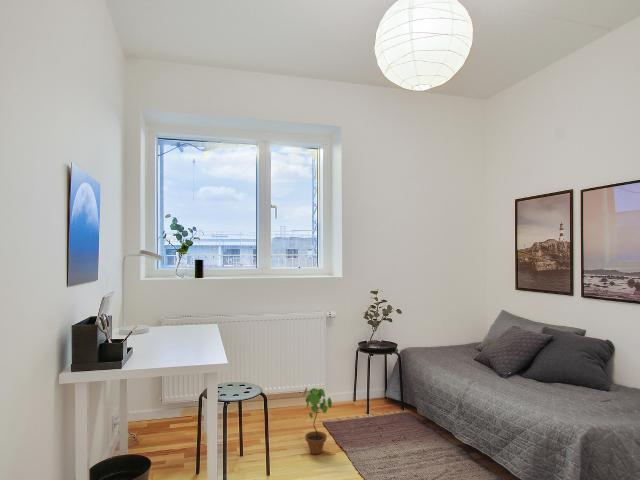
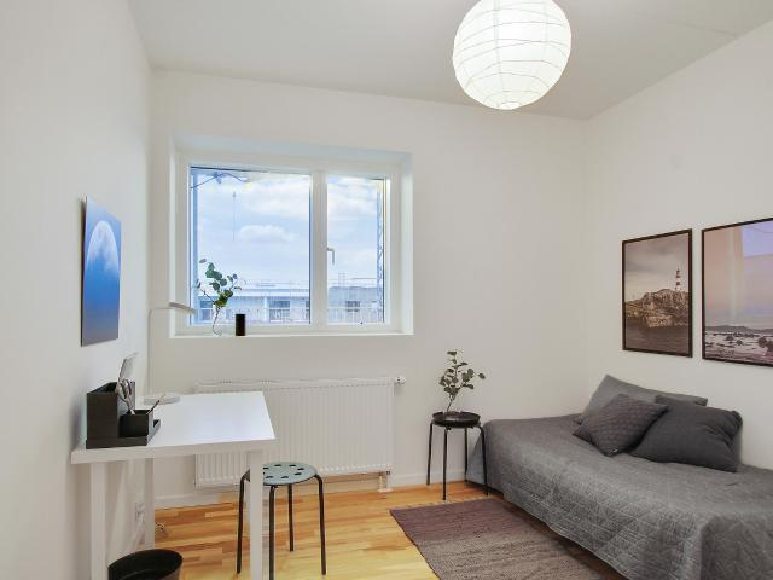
- potted plant [302,386,333,455]
